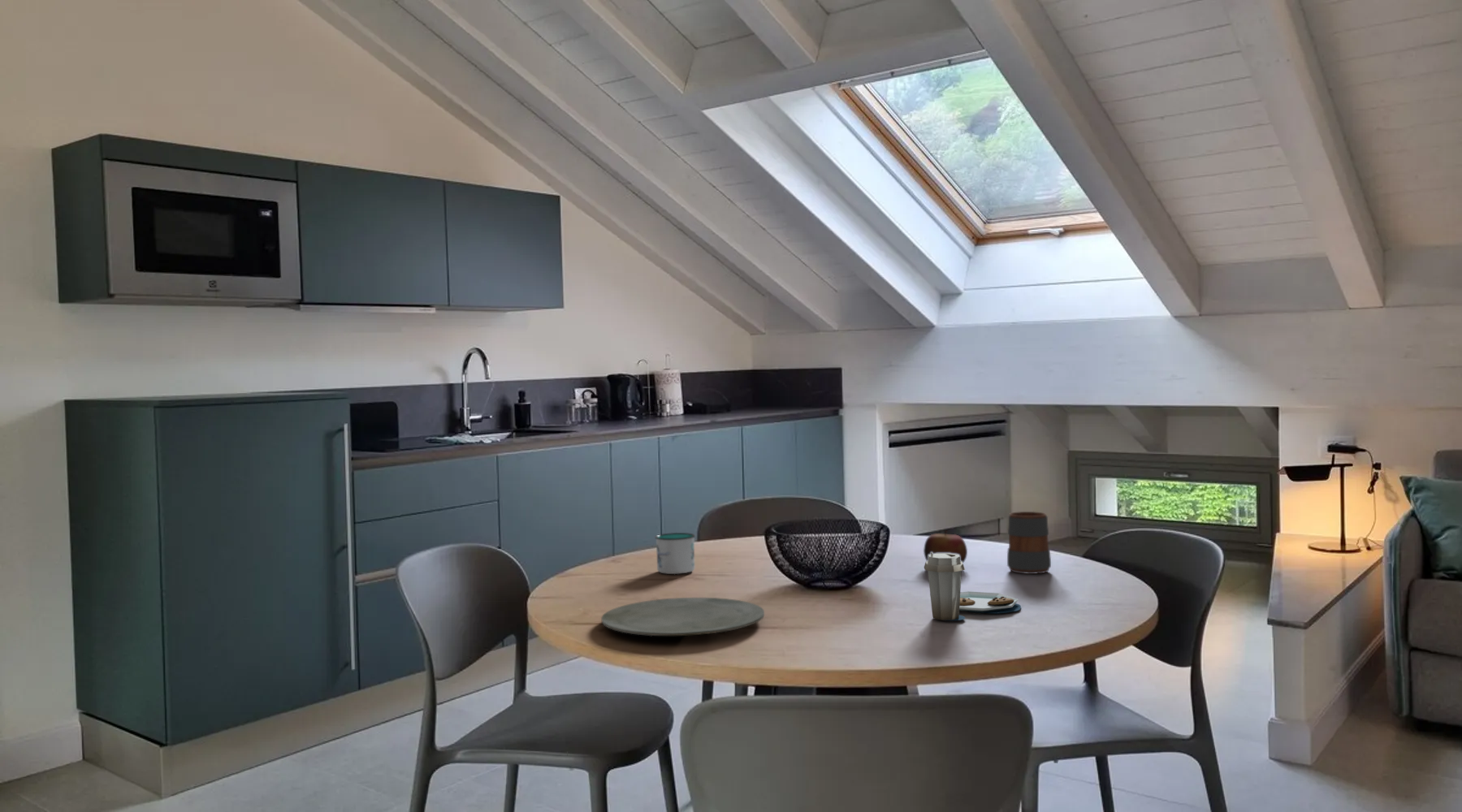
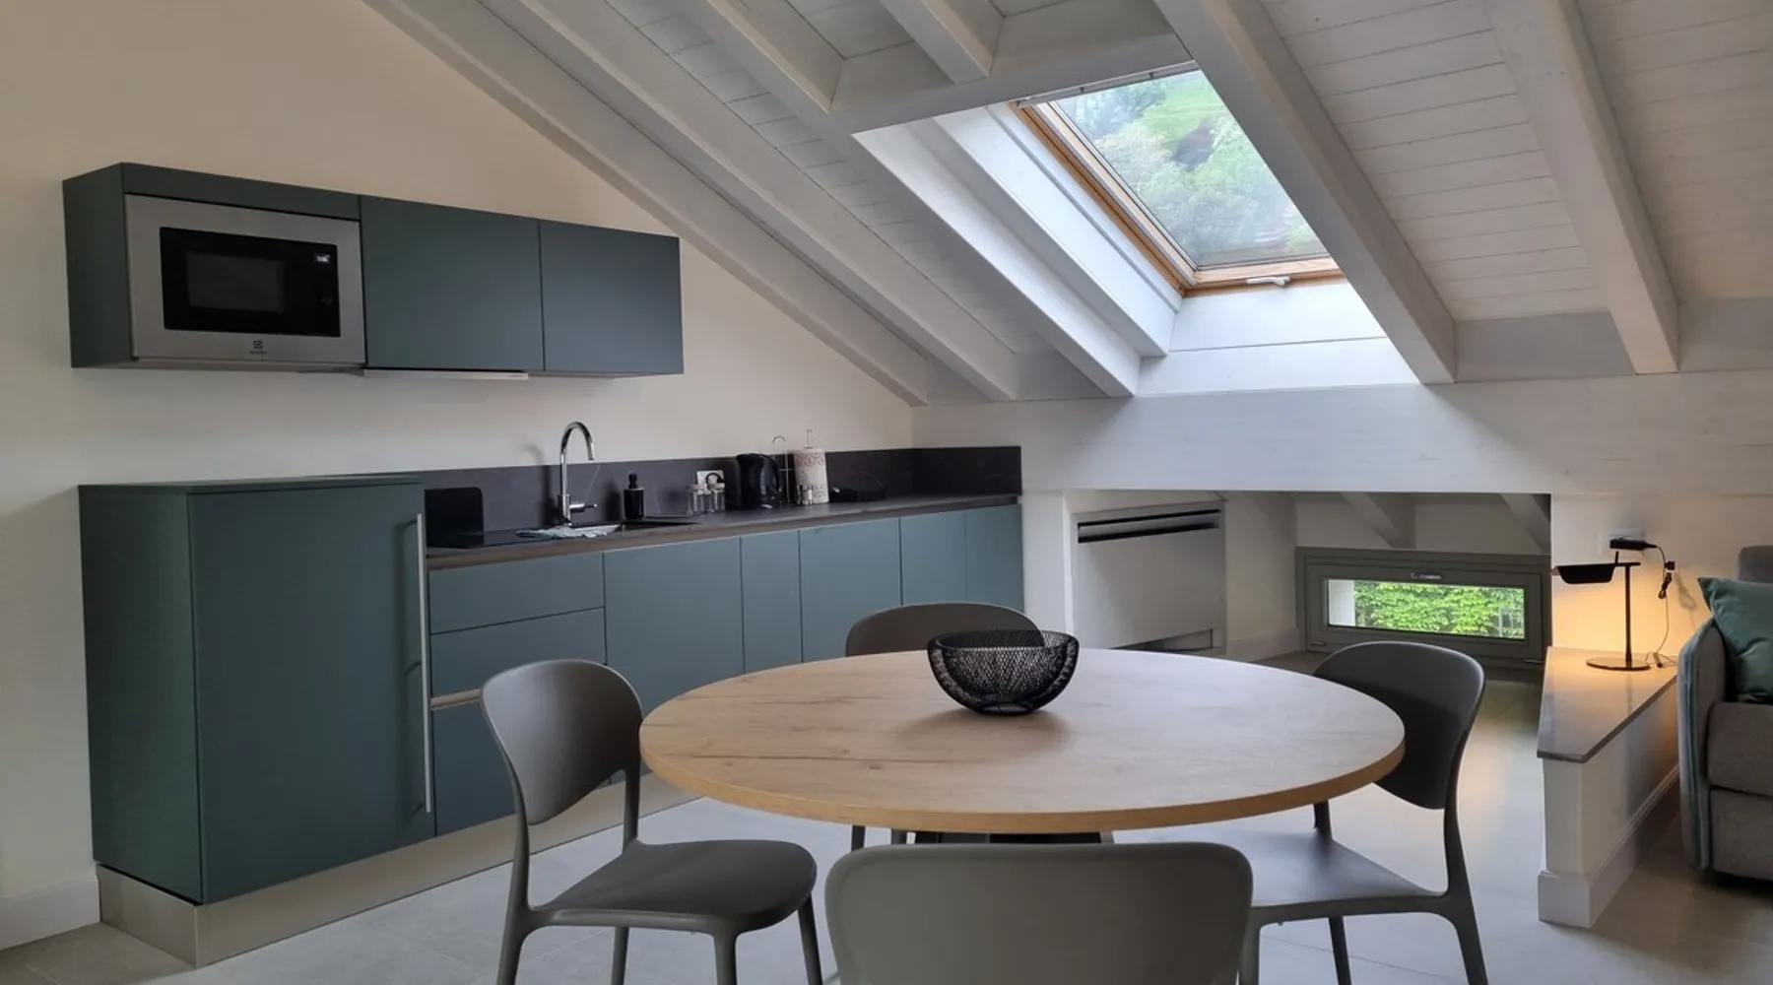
- mug [654,532,696,575]
- plate [923,552,1022,621]
- apple [923,529,968,564]
- plate [600,597,765,637]
- mug [1006,511,1052,575]
